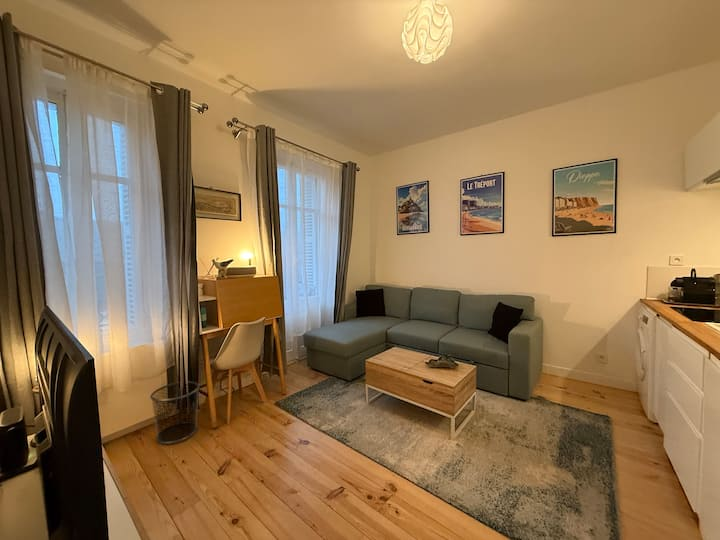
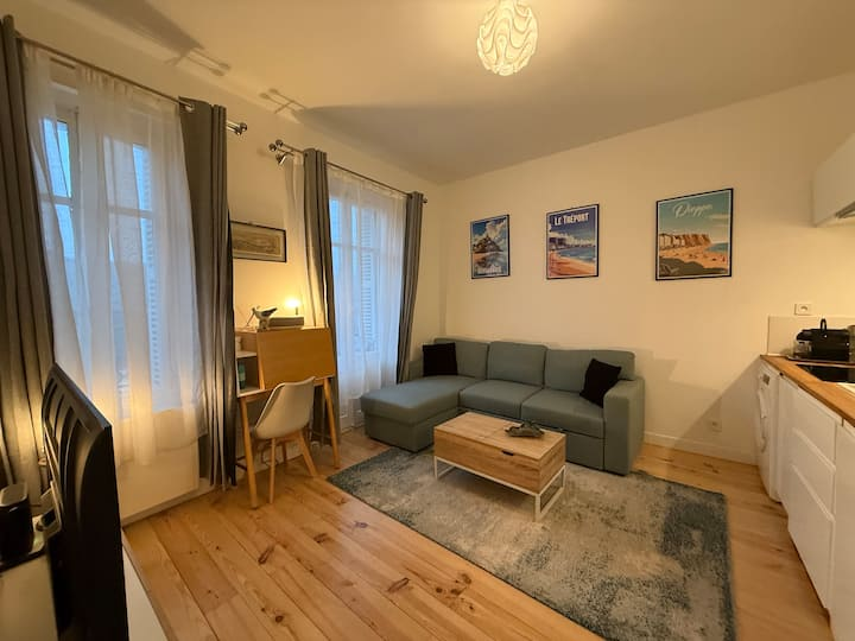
- waste bin [149,380,201,445]
